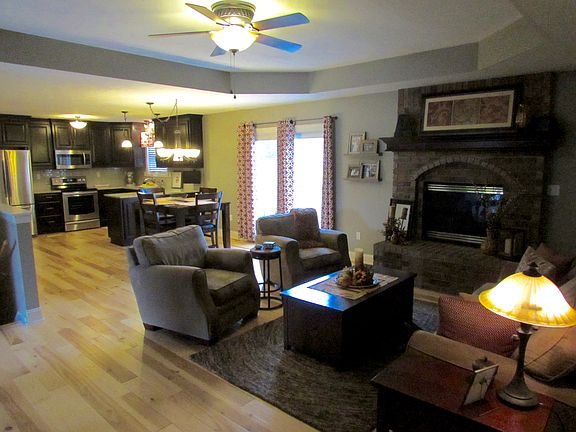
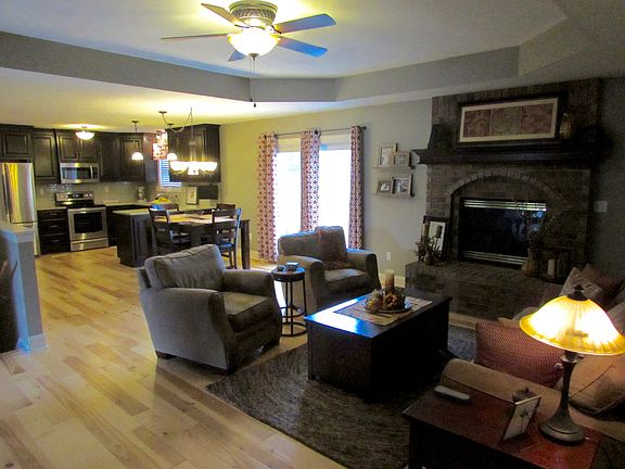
+ remote control [432,384,473,405]
